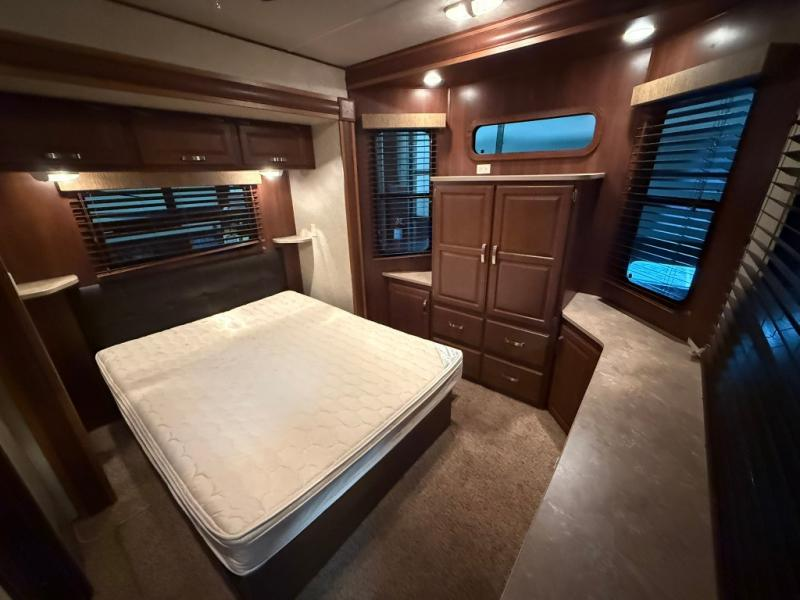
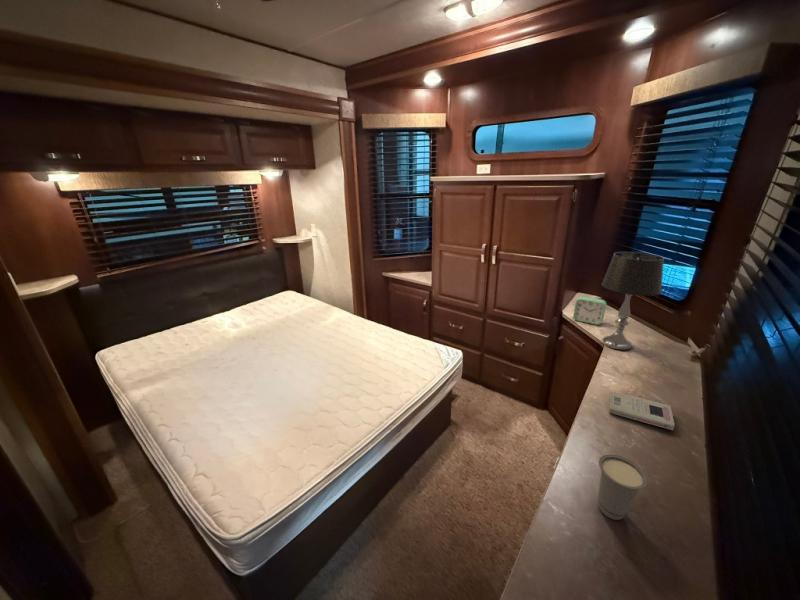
+ book [608,390,675,431]
+ table lamp [601,251,665,351]
+ alarm clock [572,296,607,326]
+ cup [597,454,648,521]
